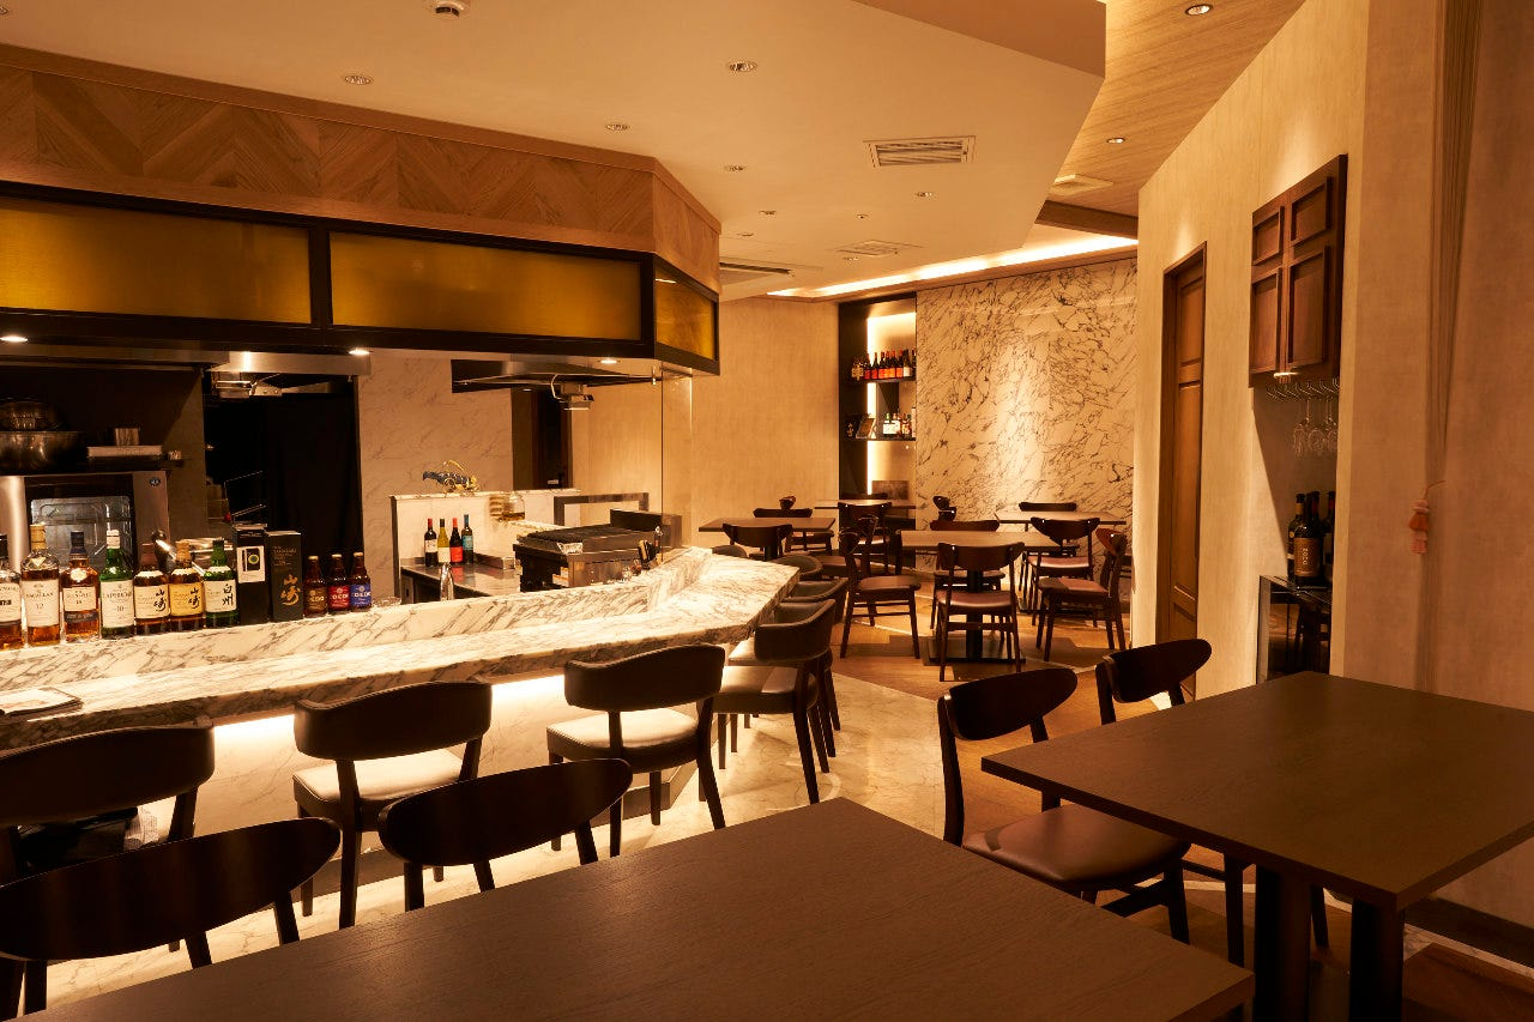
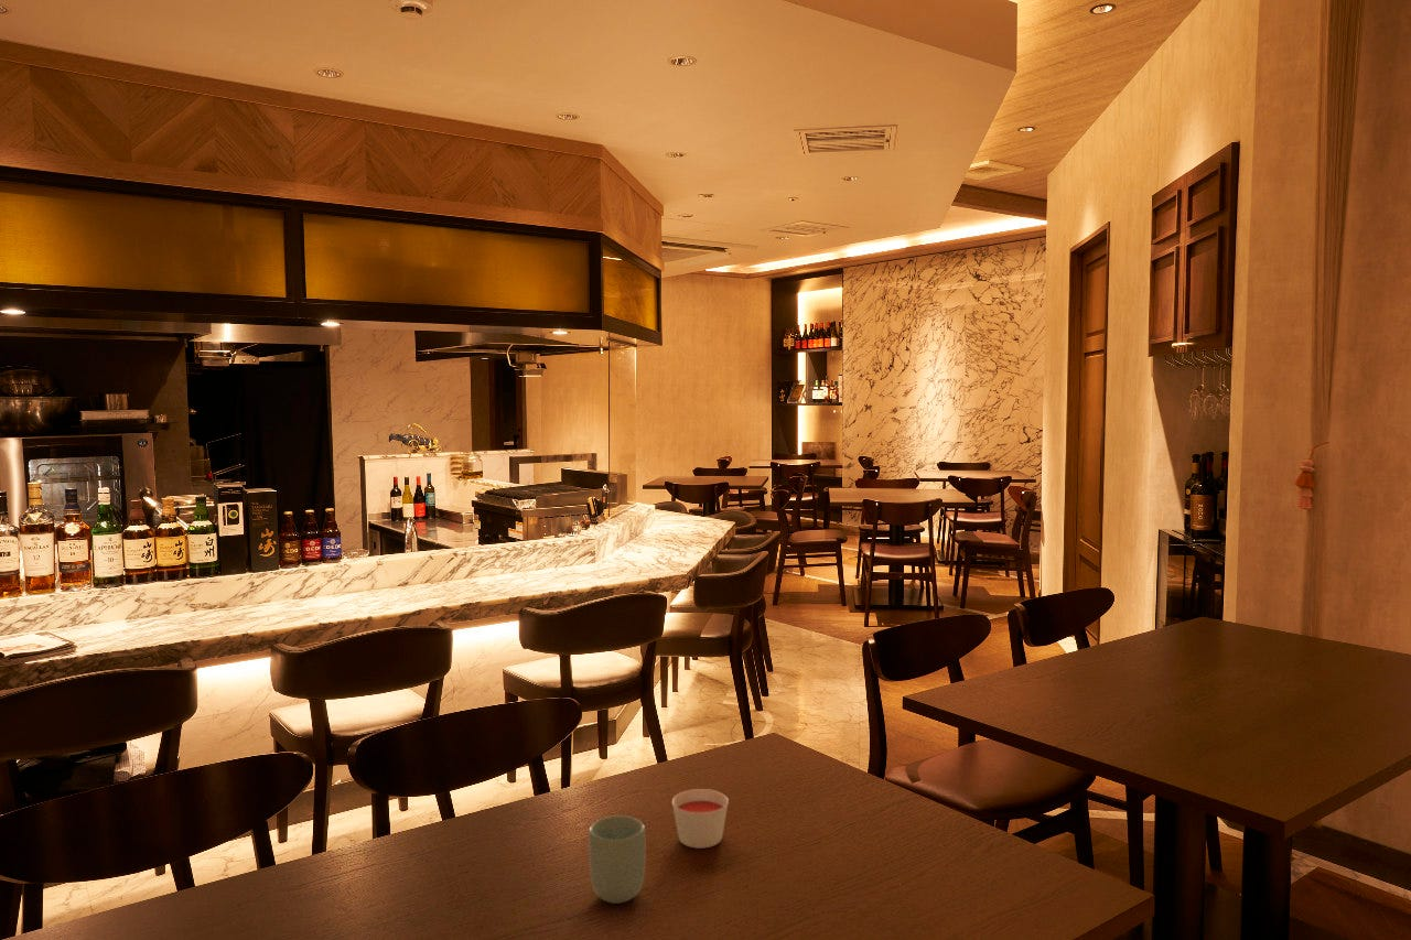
+ candle [671,788,730,850]
+ cup [588,814,647,905]
